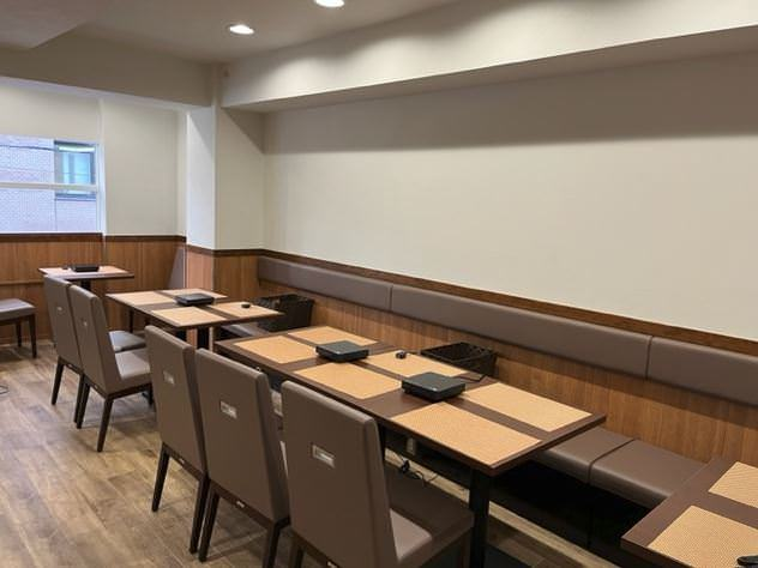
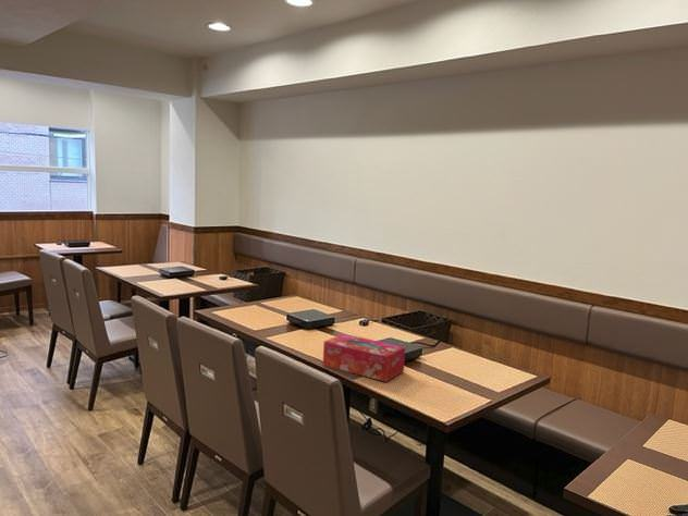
+ tissue box [322,333,406,383]
